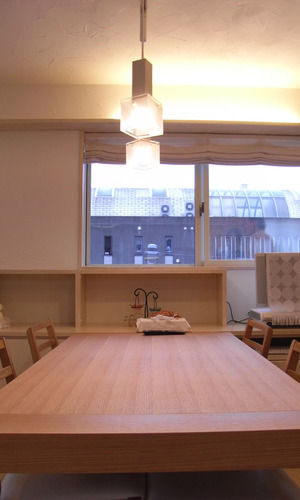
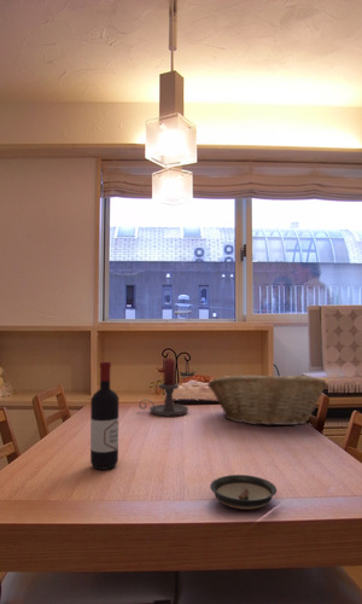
+ saucer [209,474,278,511]
+ fruit basket [206,373,328,428]
+ wine bottle [89,360,119,471]
+ candle holder [138,358,189,417]
